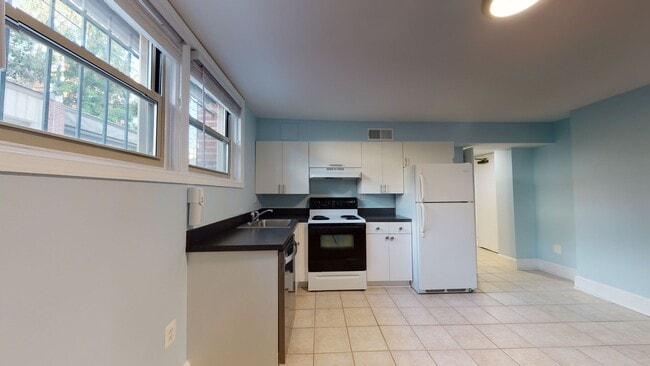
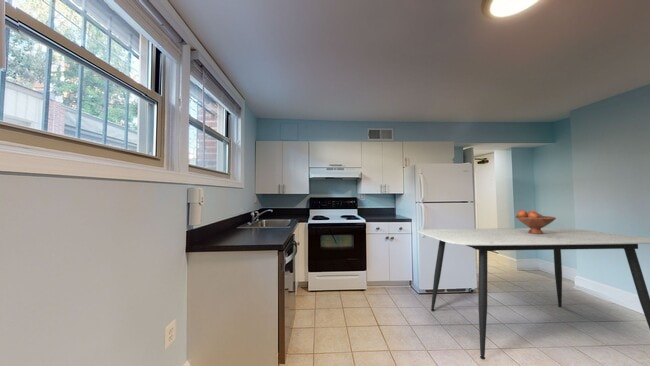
+ dining table [416,227,650,361]
+ fruit bowl [515,209,557,234]
